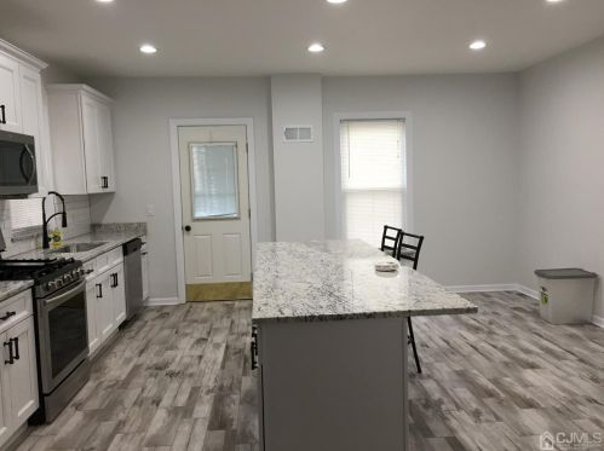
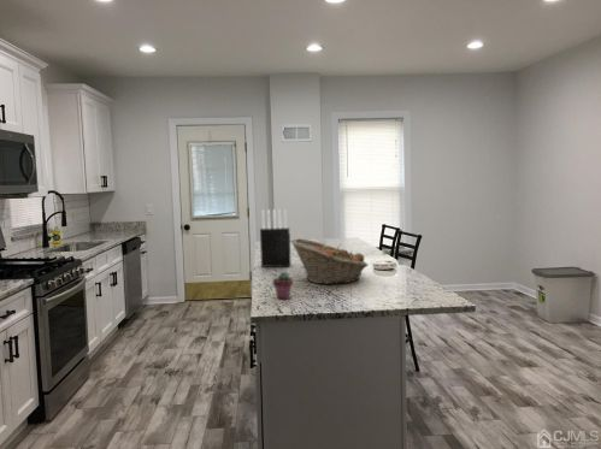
+ knife block [259,208,291,268]
+ potted succulent [272,270,294,300]
+ fruit basket [290,237,370,285]
